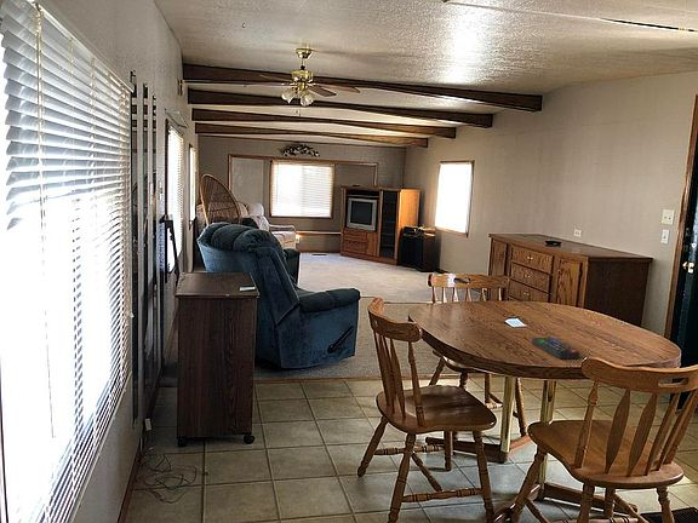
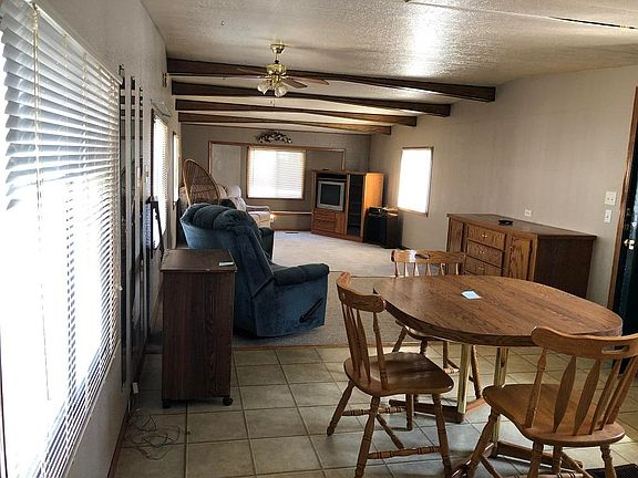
- remote control [531,337,580,360]
